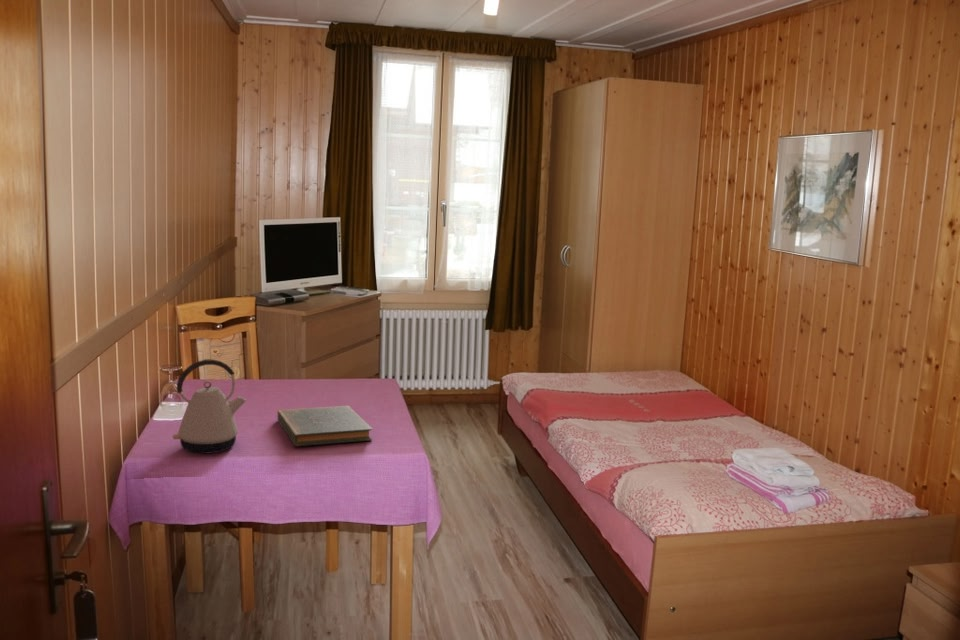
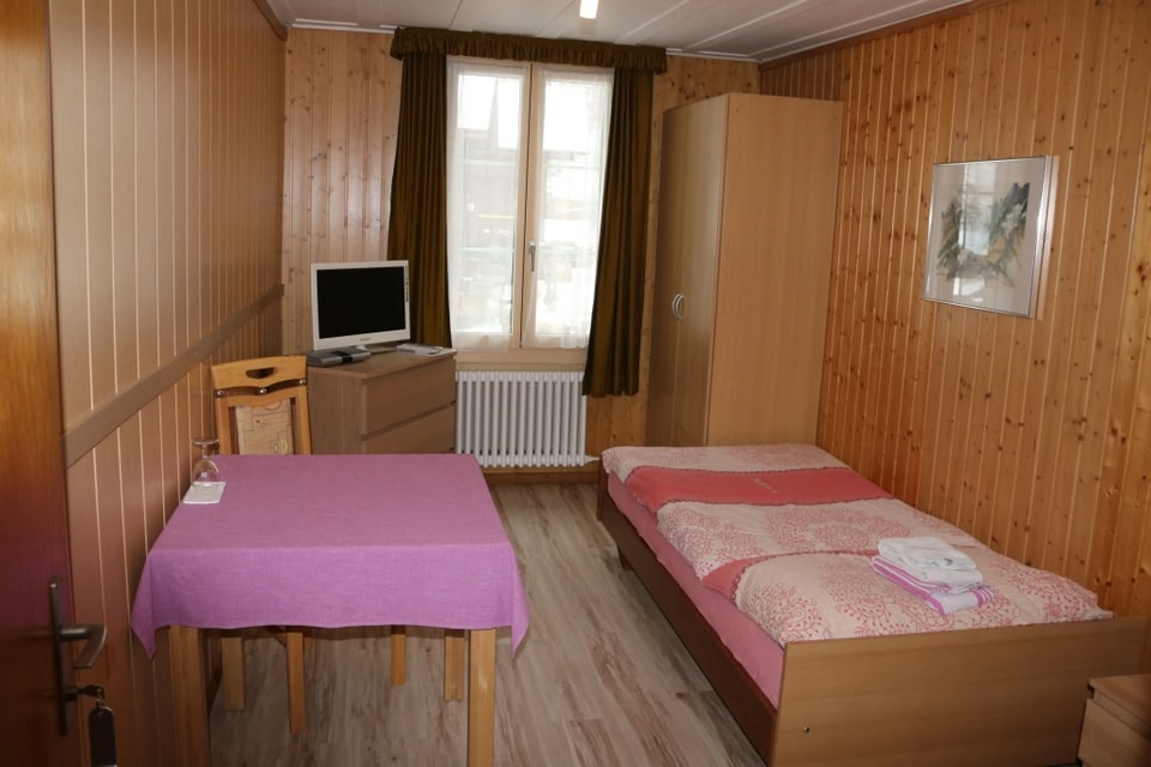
- kettle [172,359,247,454]
- book [277,405,373,447]
